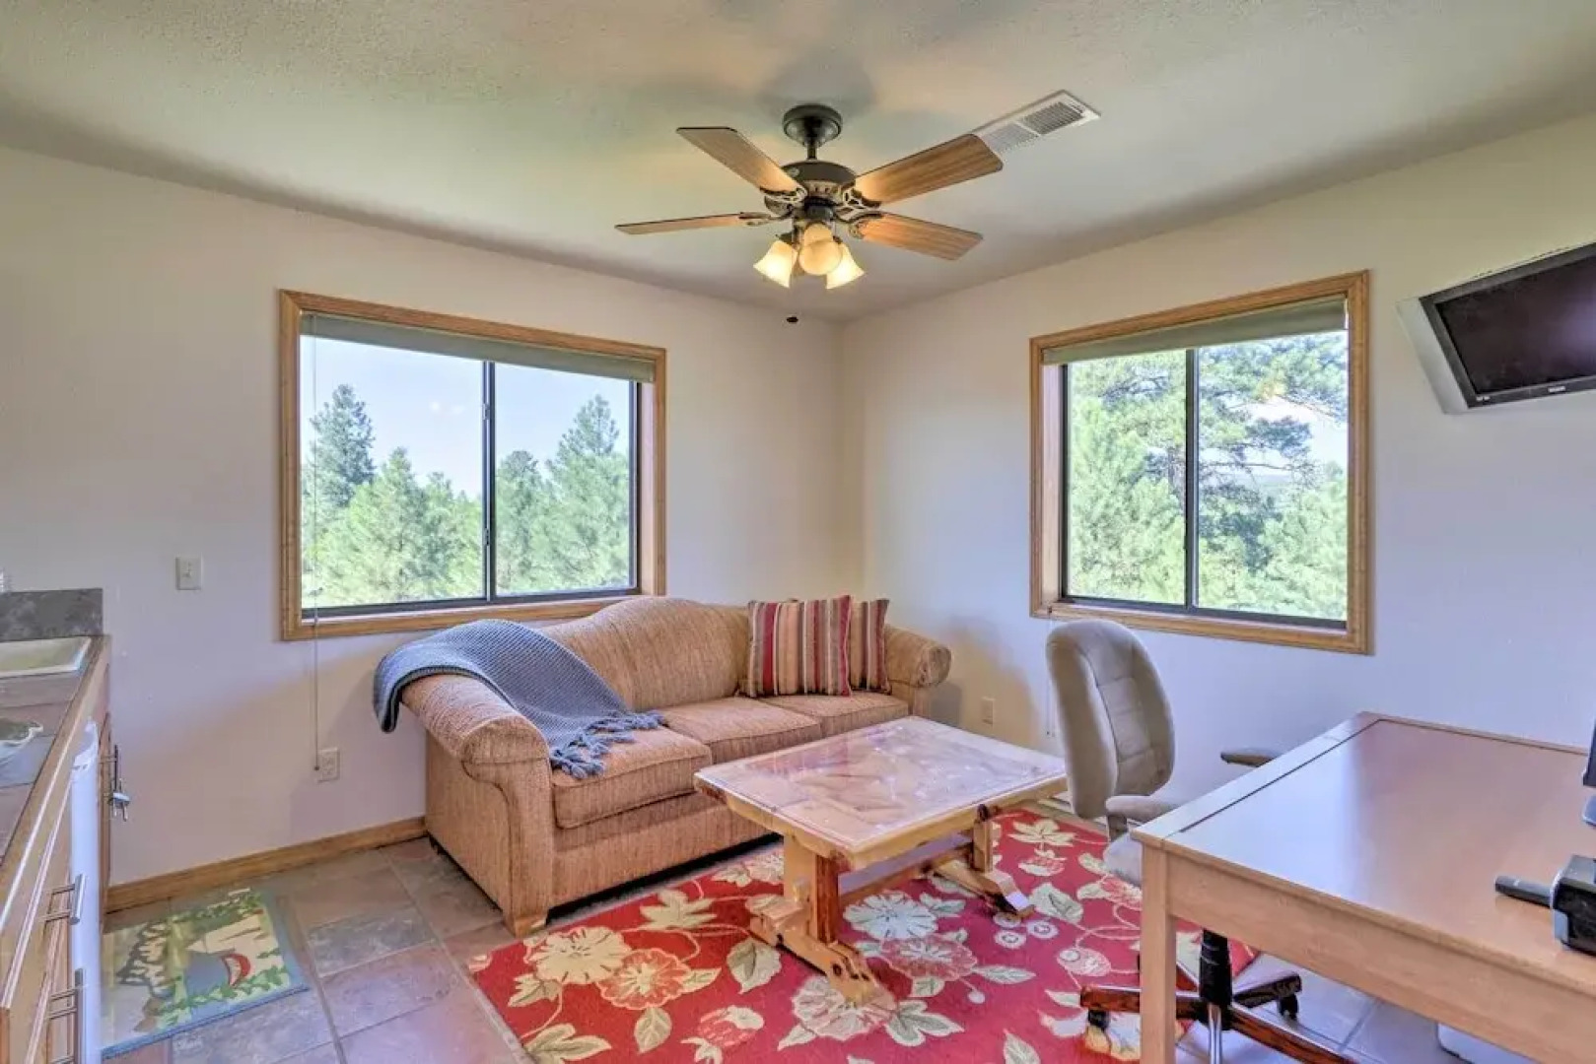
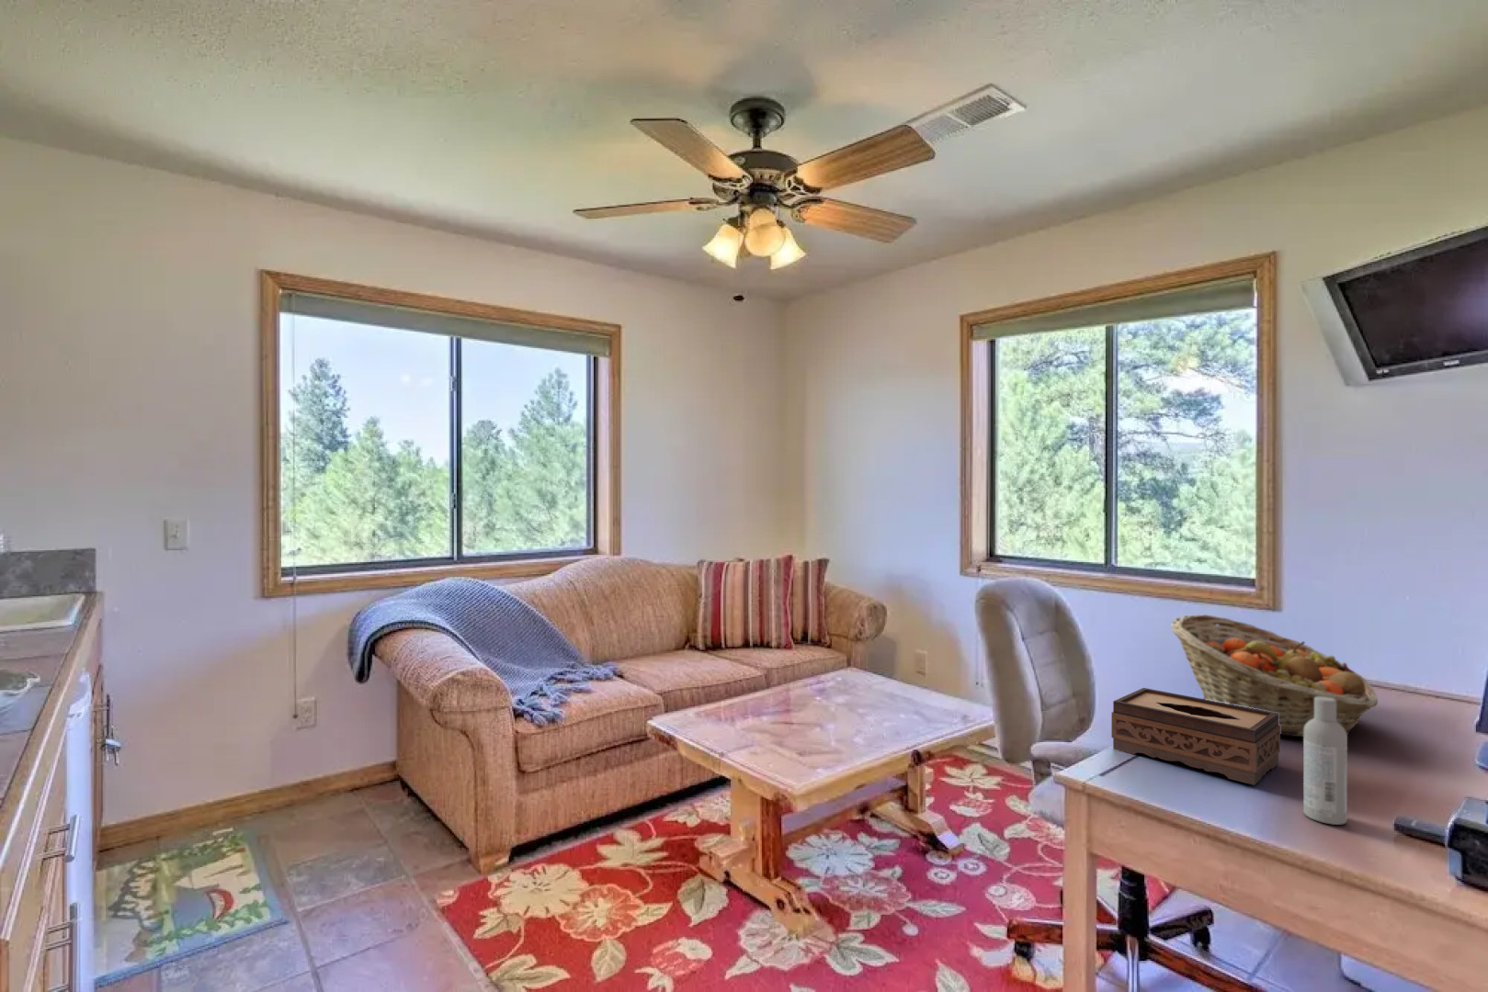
+ tissue box [1110,688,1281,786]
+ fruit basket [1170,613,1378,738]
+ bottle [1302,696,1348,826]
